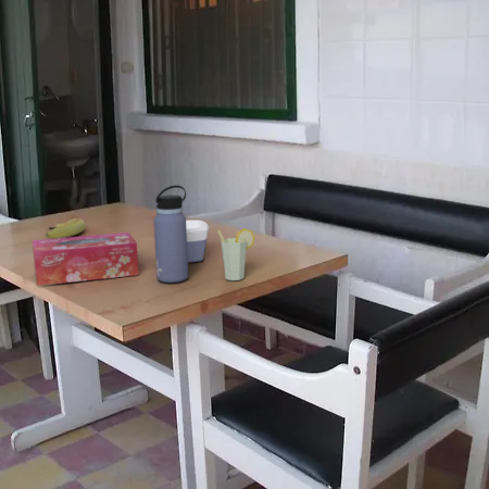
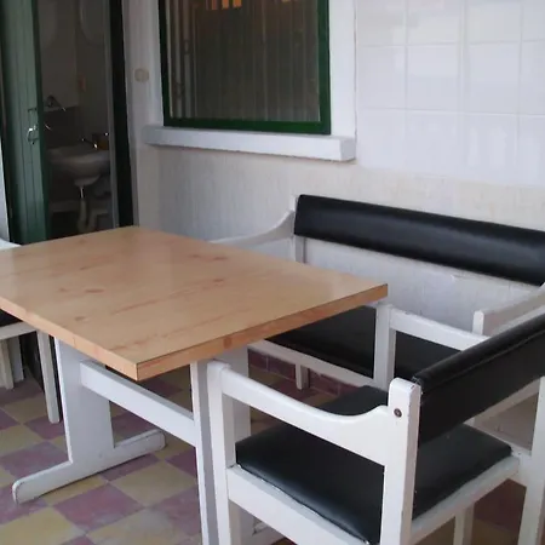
- banana [46,217,86,239]
- water bottle [153,185,189,284]
- bowl [186,220,210,264]
- cup [216,227,255,281]
- tissue box [32,231,140,287]
